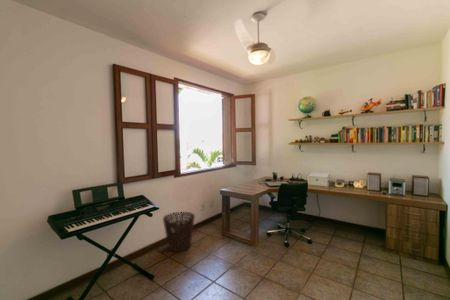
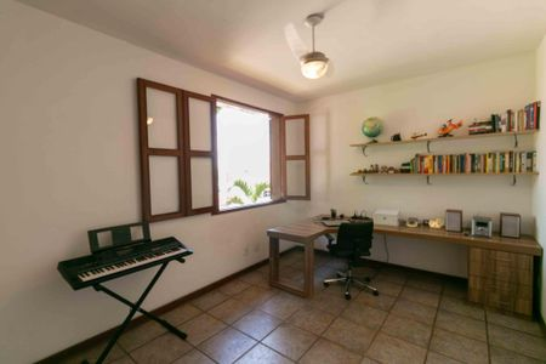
- basket [162,211,196,253]
